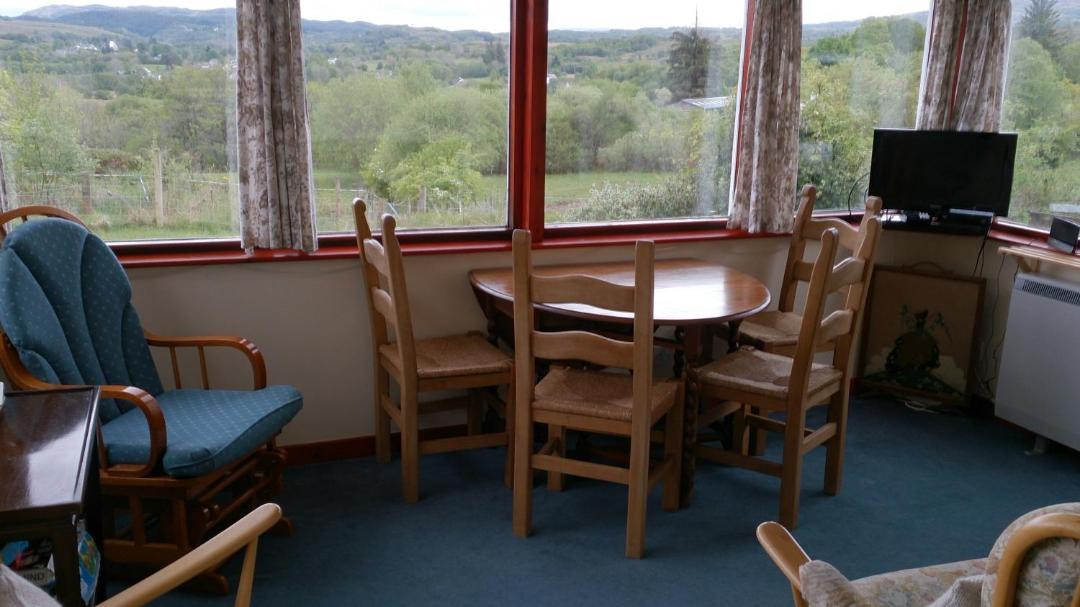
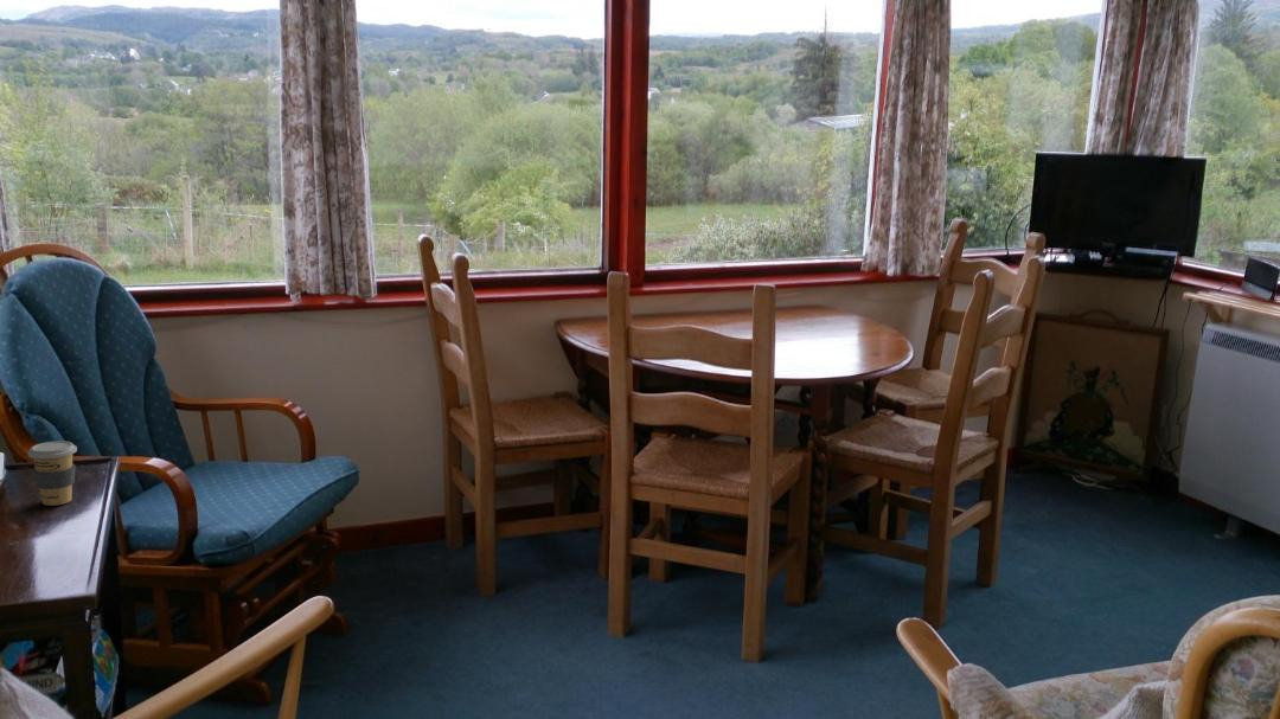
+ coffee cup [27,439,78,507]
